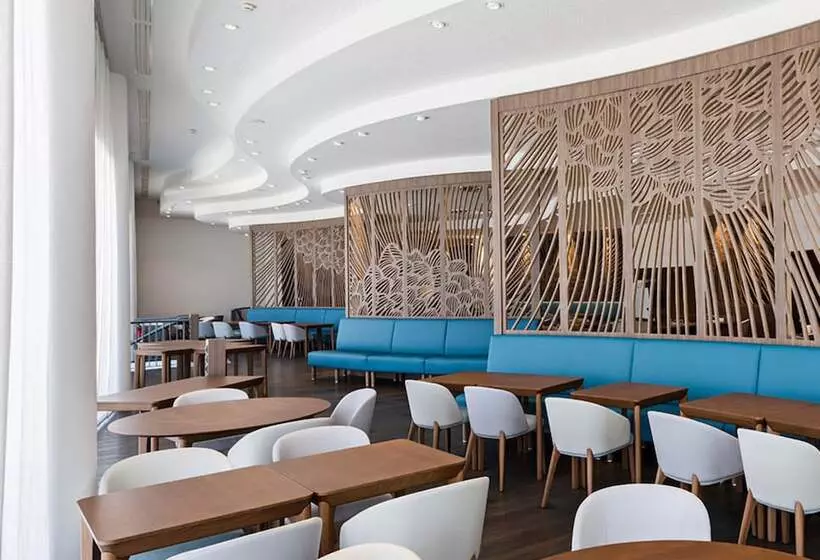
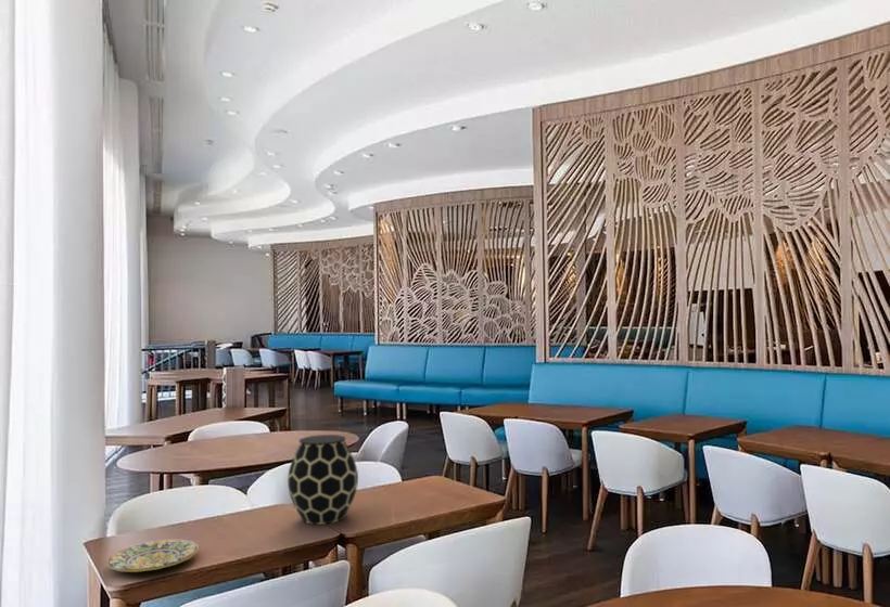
+ plate [104,539,200,573]
+ vase [287,434,359,526]
